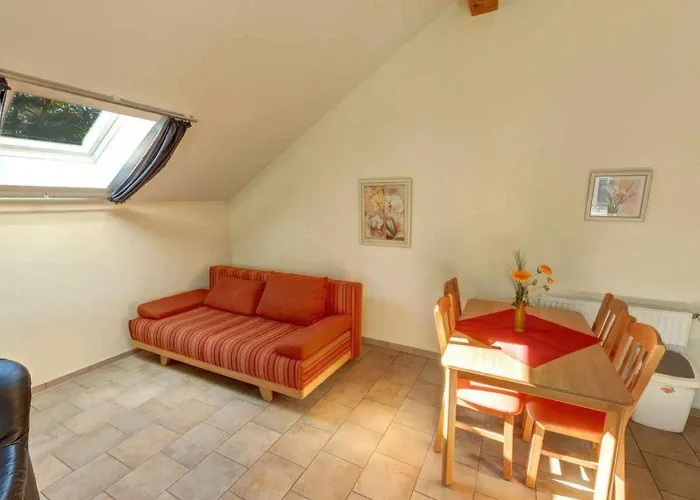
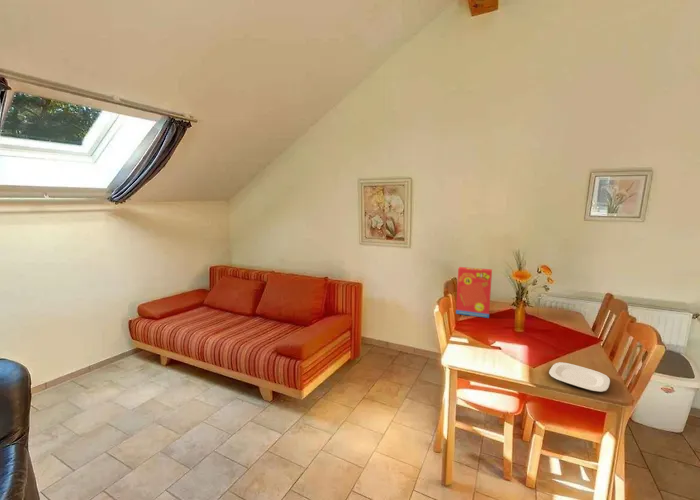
+ plate [548,361,611,393]
+ cereal box [455,266,493,319]
